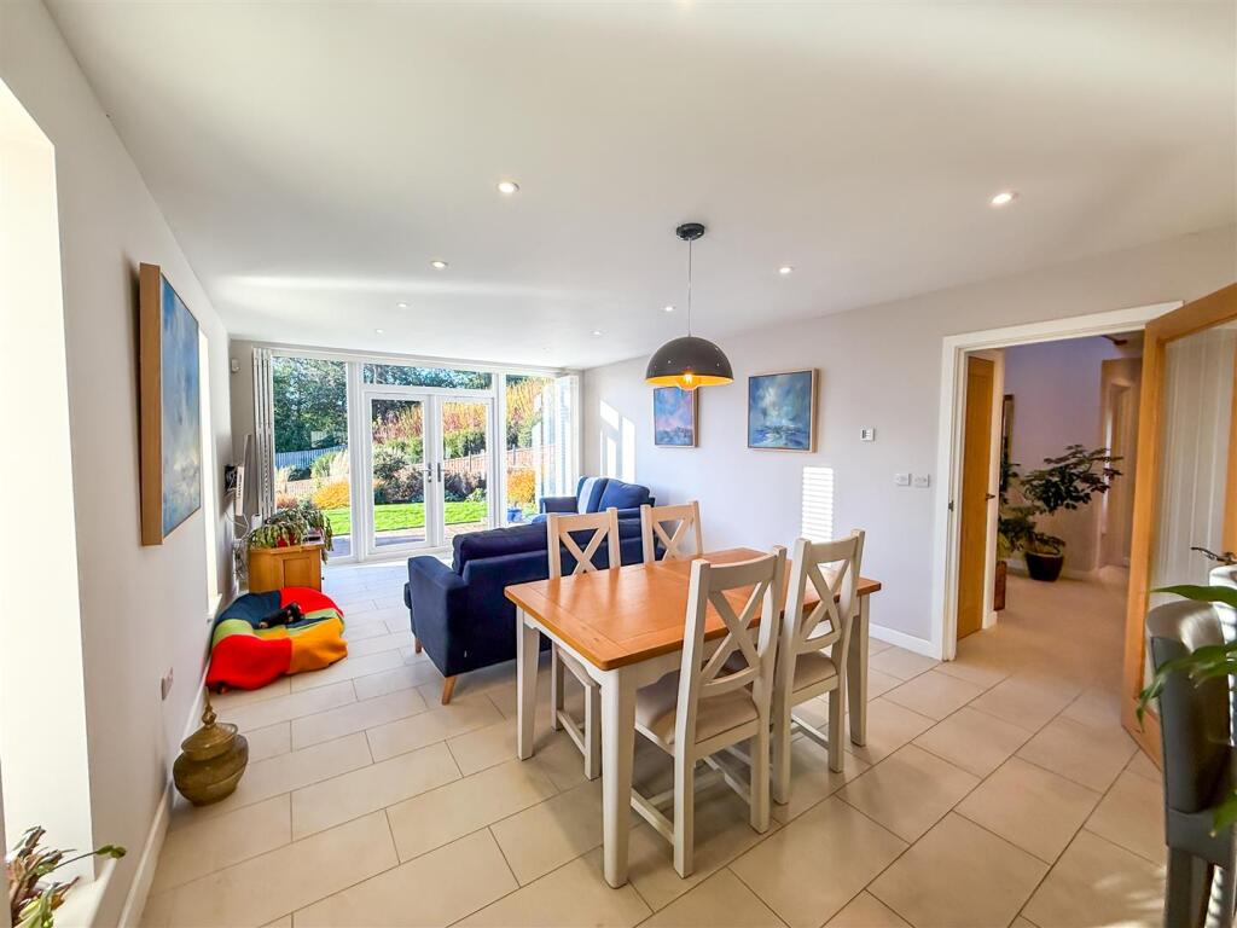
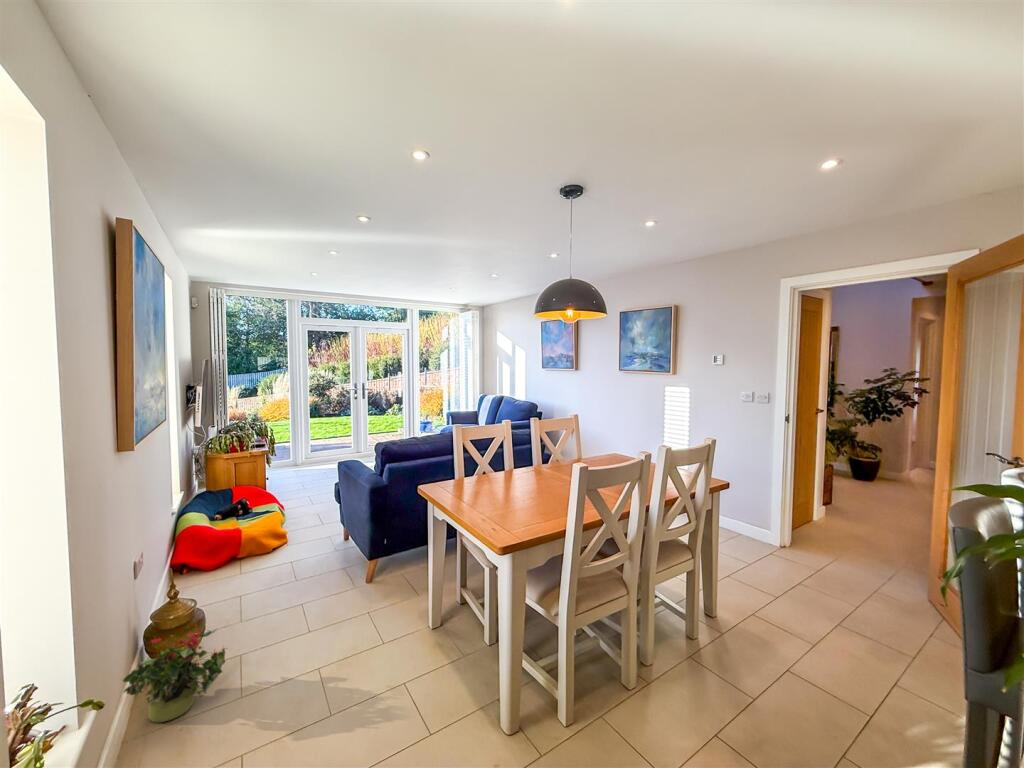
+ potted plant [122,628,229,723]
